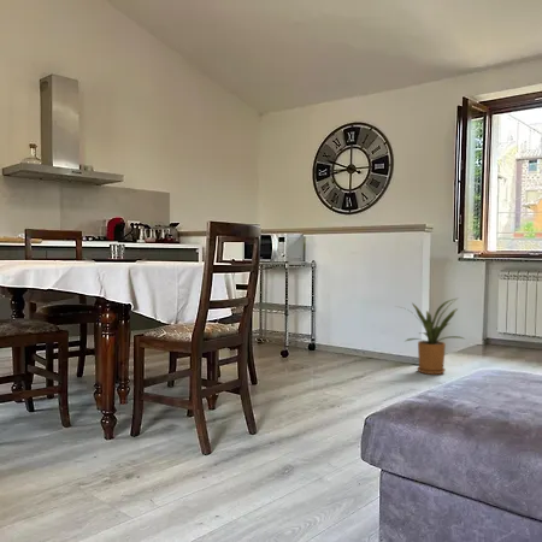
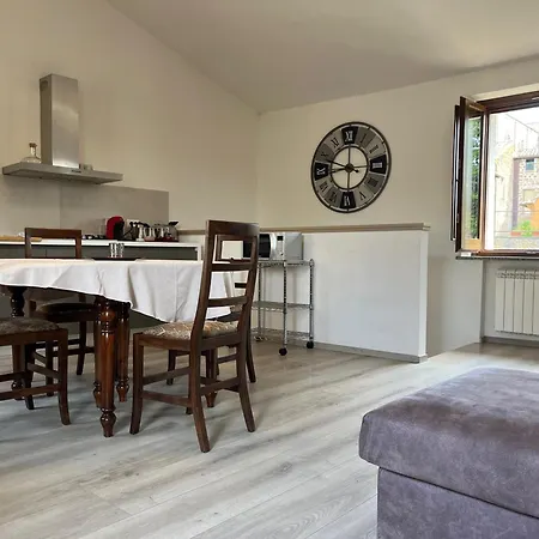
- house plant [394,296,467,376]
